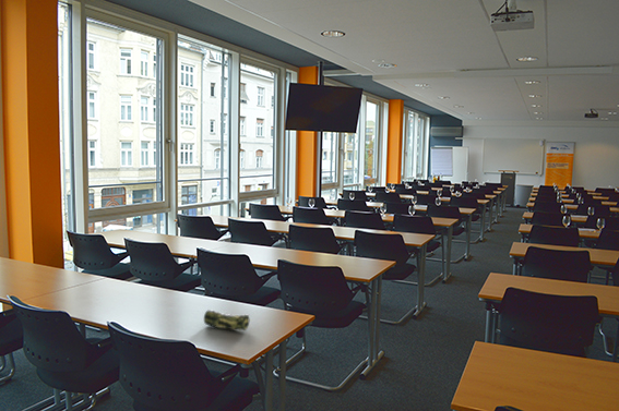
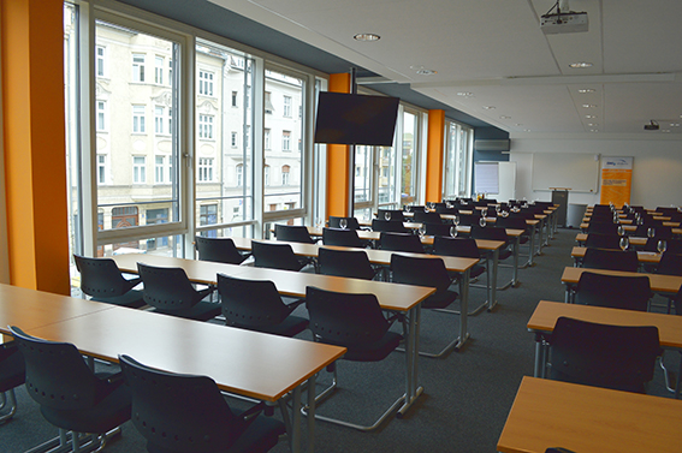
- pencil case [203,309,250,331]
